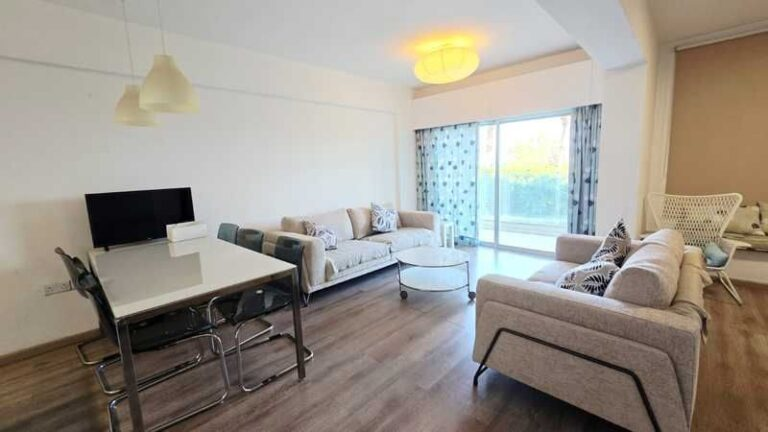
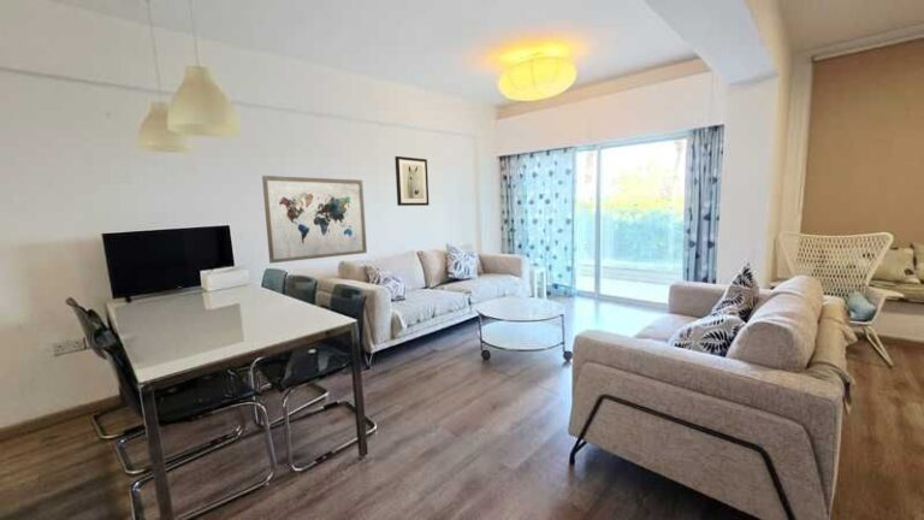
+ wall art [261,175,368,265]
+ wall art [393,155,430,207]
